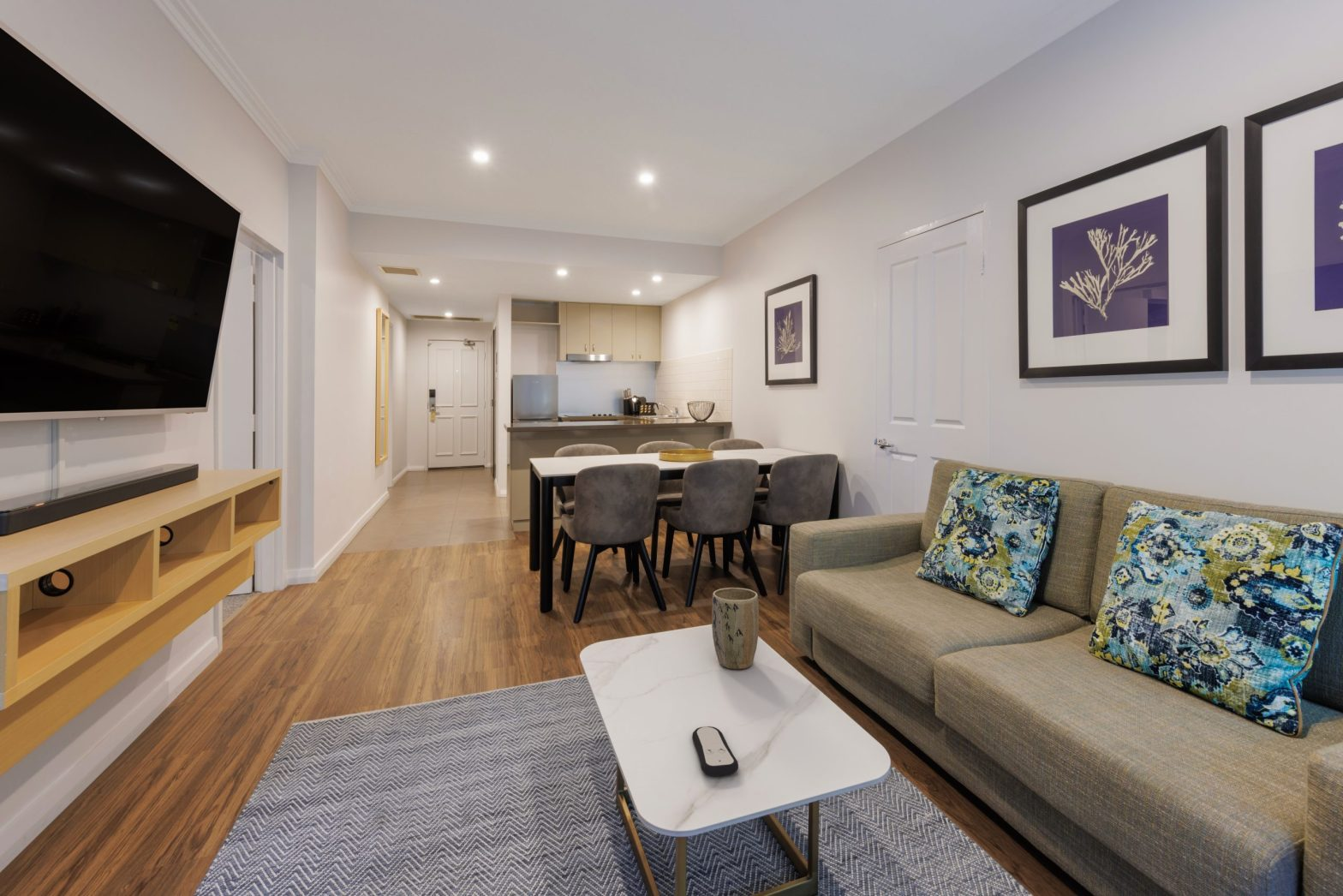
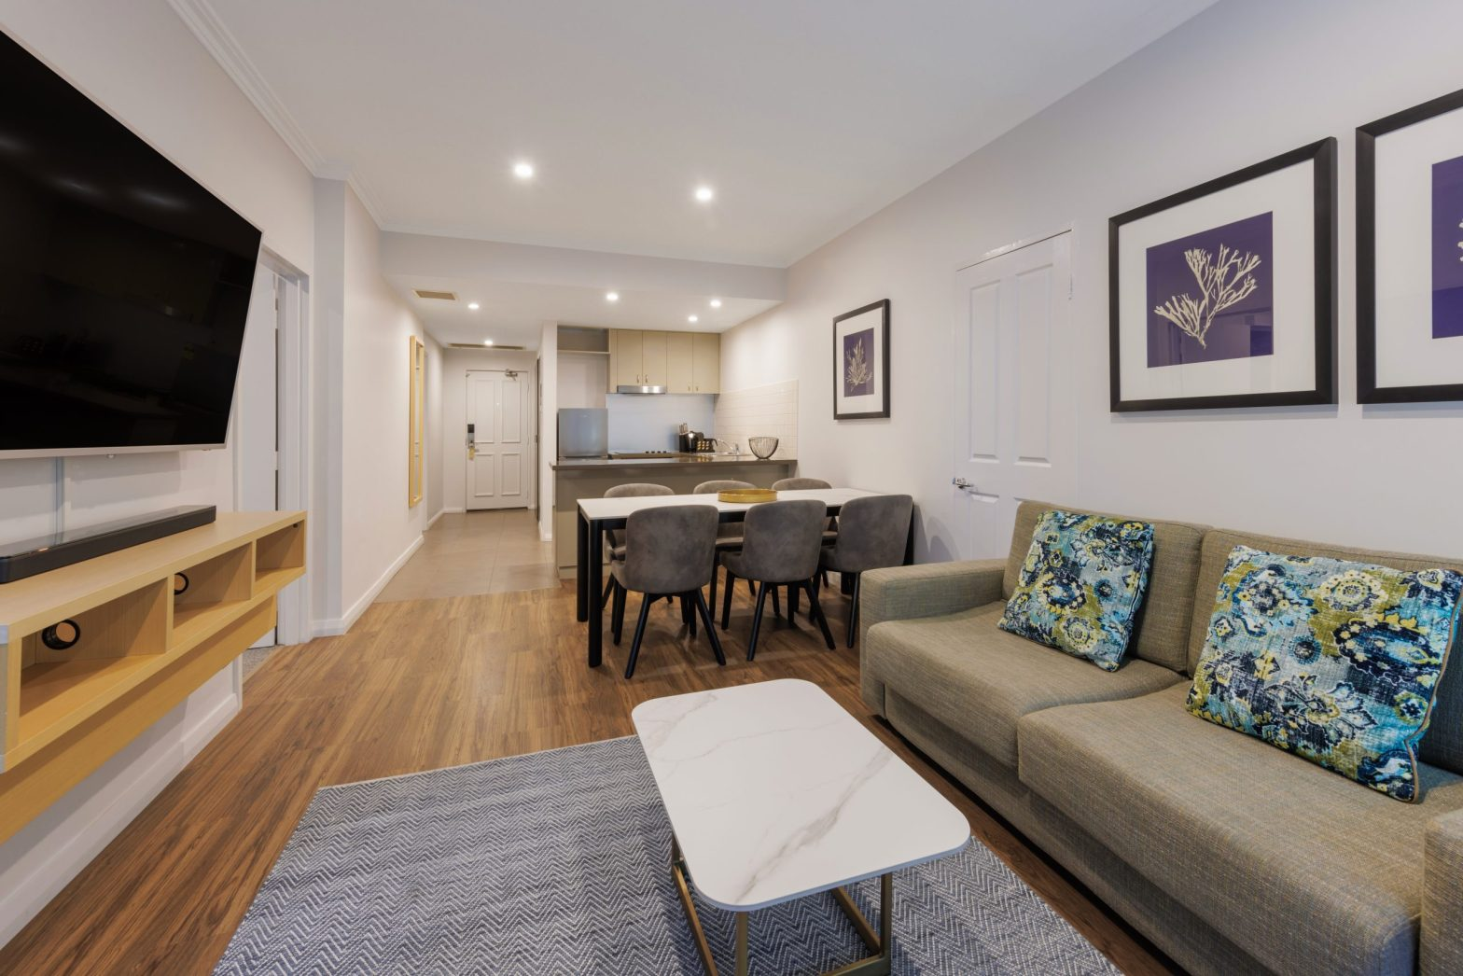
- remote control [691,726,739,777]
- plant pot [711,587,760,670]
